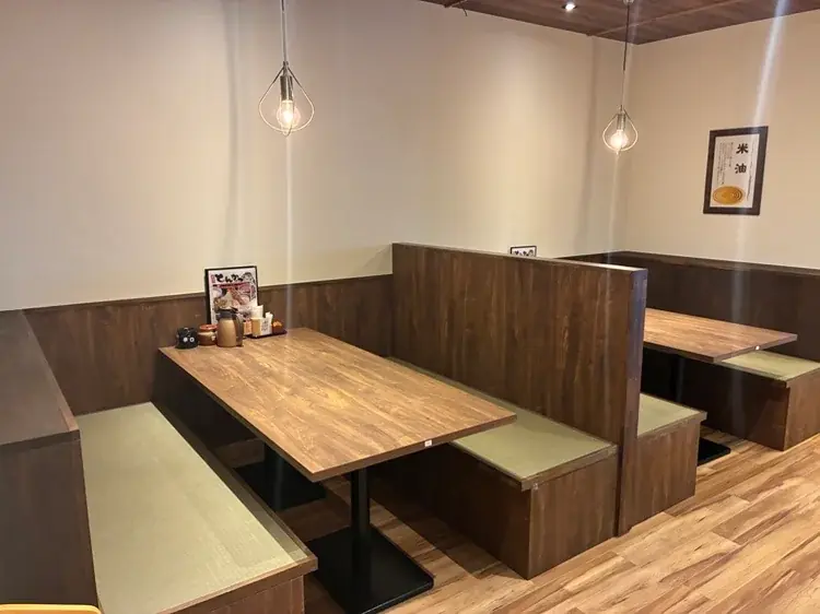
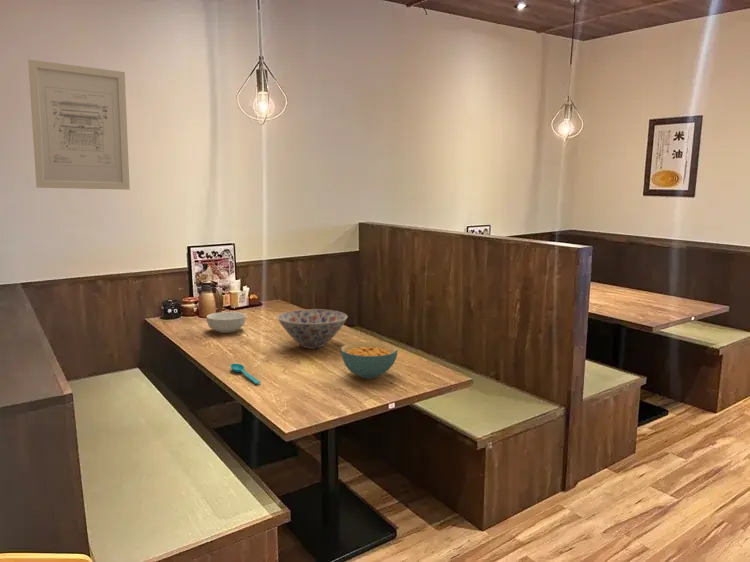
+ cereal bowl [340,341,399,379]
+ cereal bowl [206,311,246,334]
+ spoon [230,363,262,385]
+ bowl [276,308,348,350]
+ wall art [27,59,131,191]
